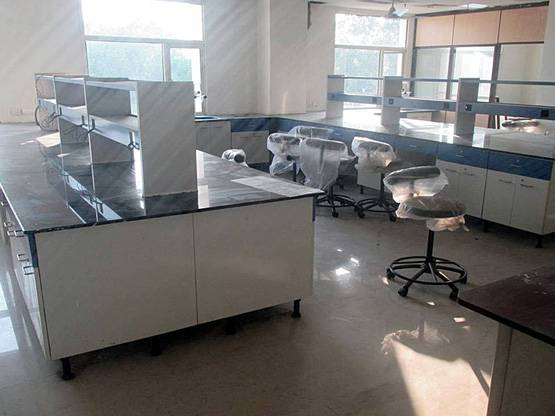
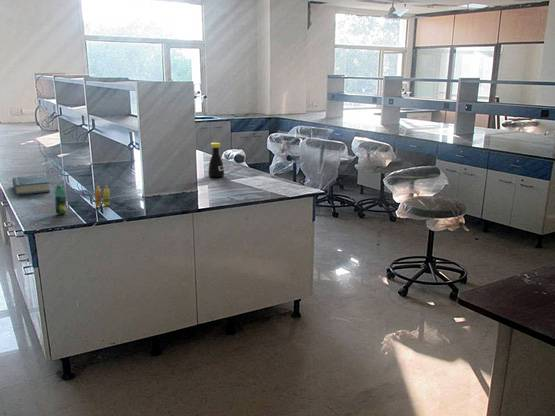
+ bottle [207,142,225,178]
+ beverage bottle [54,183,111,215]
+ book [11,174,51,196]
